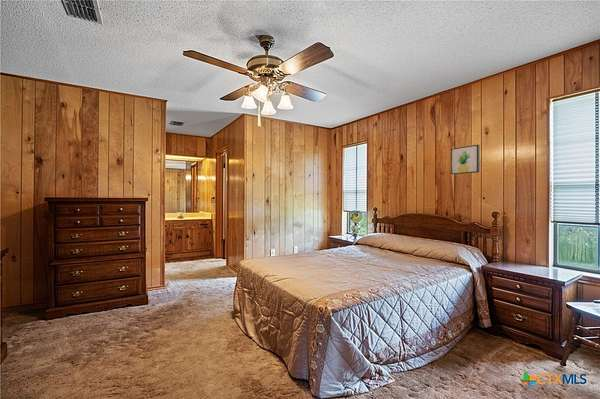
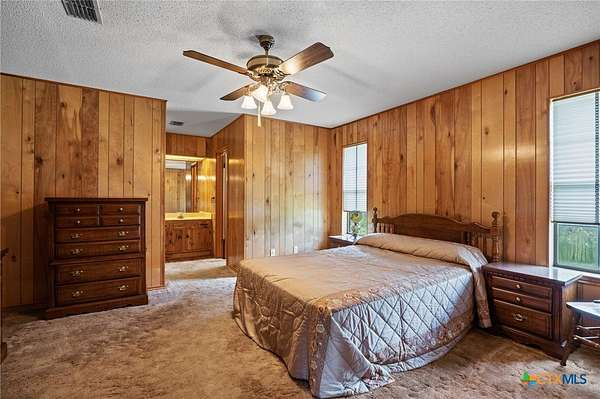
- wall art [450,144,481,175]
